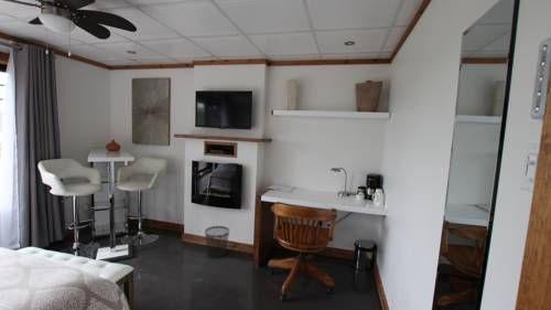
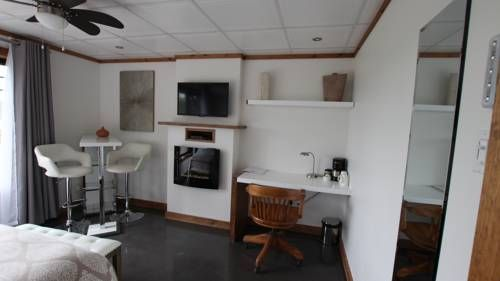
- wastebasket [204,225,230,259]
